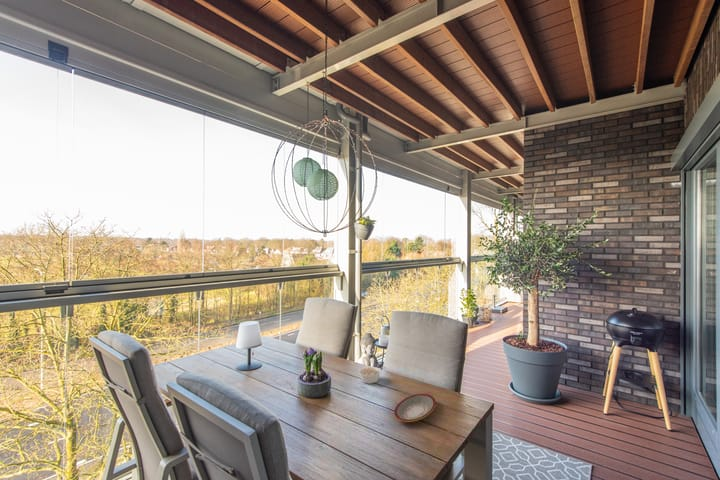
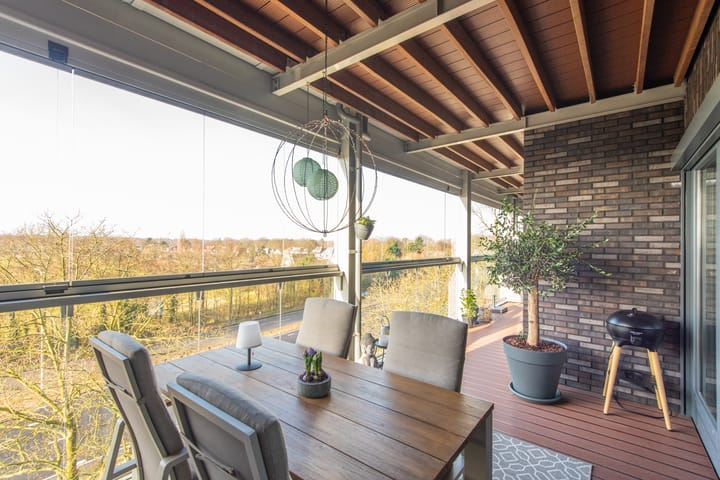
- legume [357,366,387,385]
- plate [393,393,437,423]
